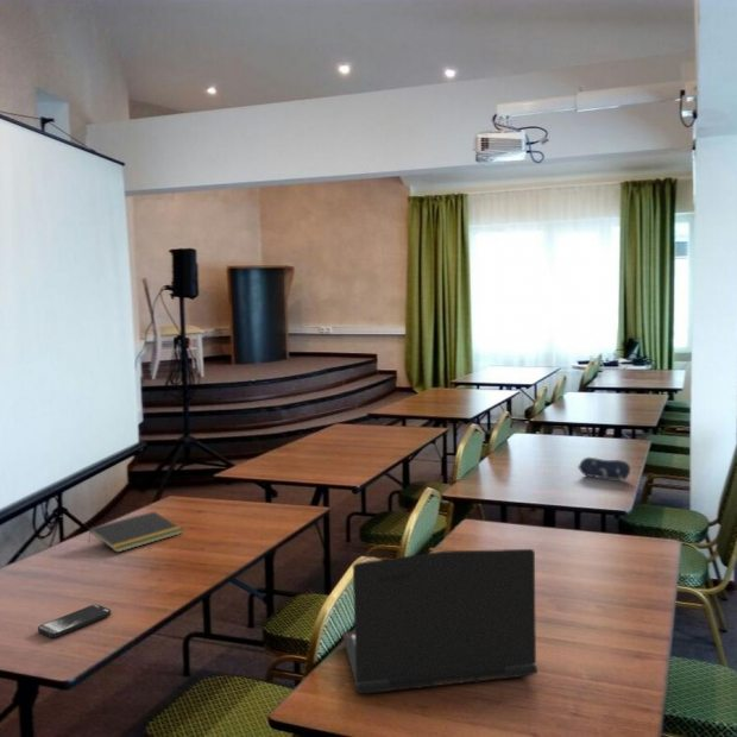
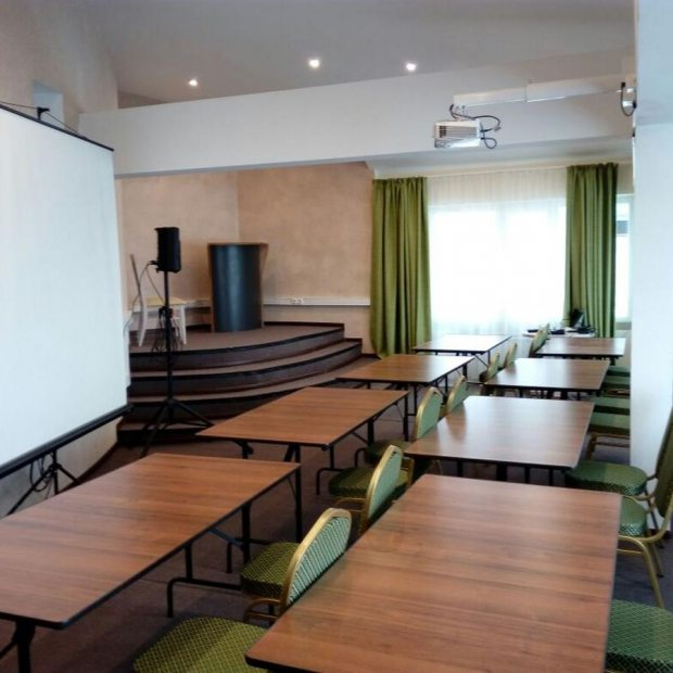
- smartphone [37,604,112,638]
- laptop [341,548,538,694]
- pencil case [577,456,631,481]
- notepad [87,510,184,554]
